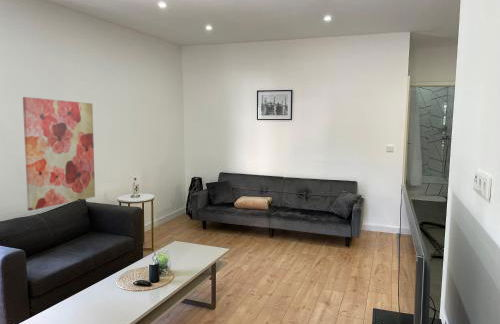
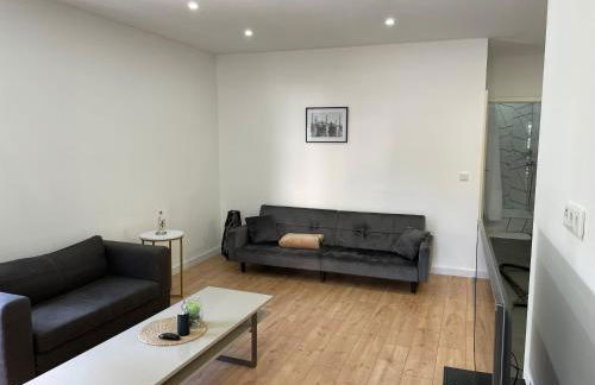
- wall art [22,96,96,212]
